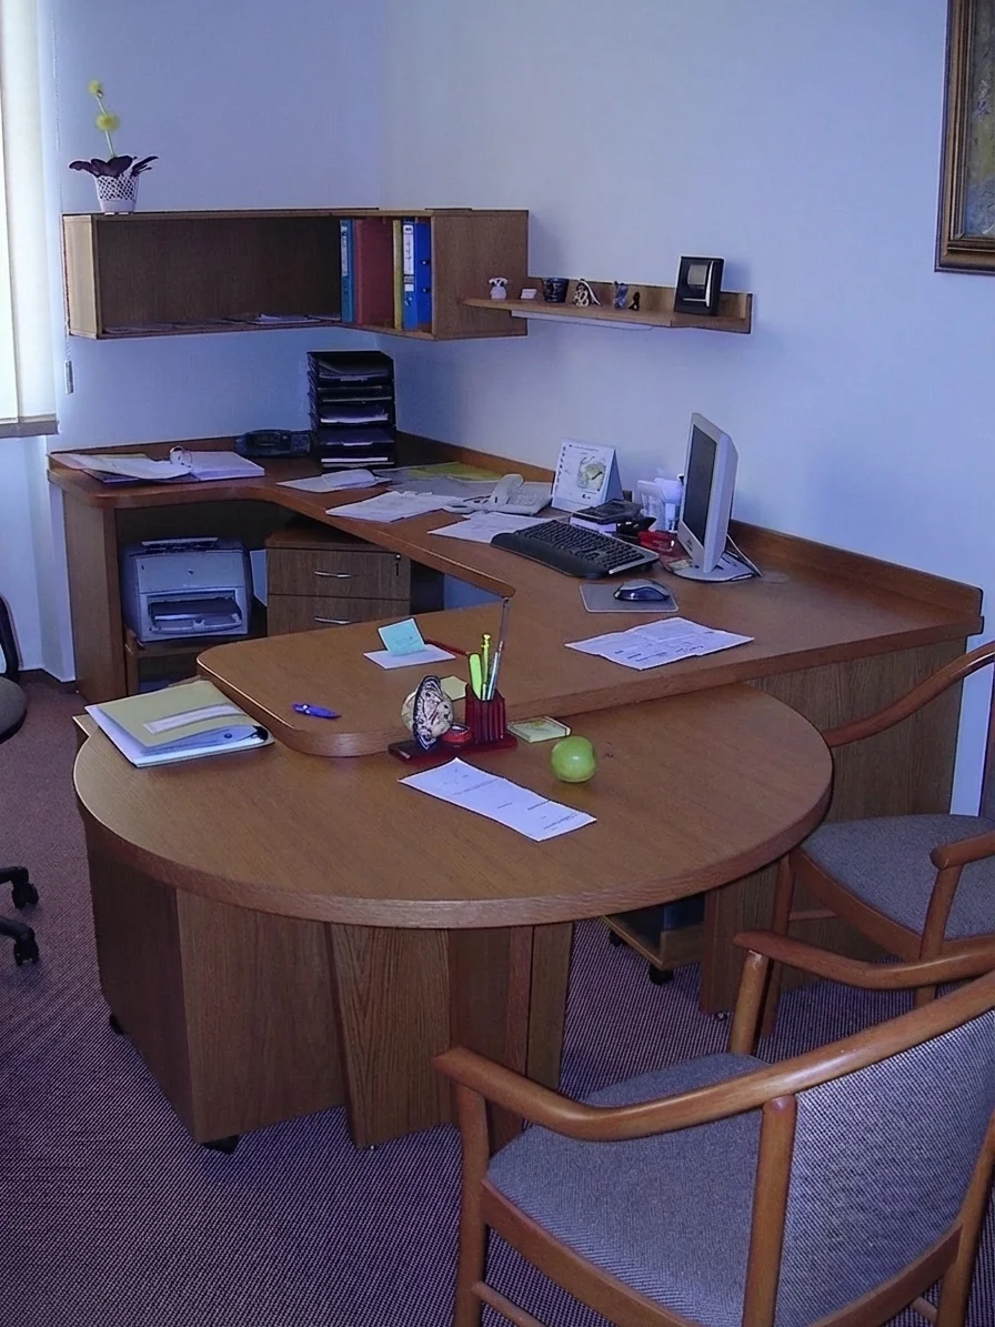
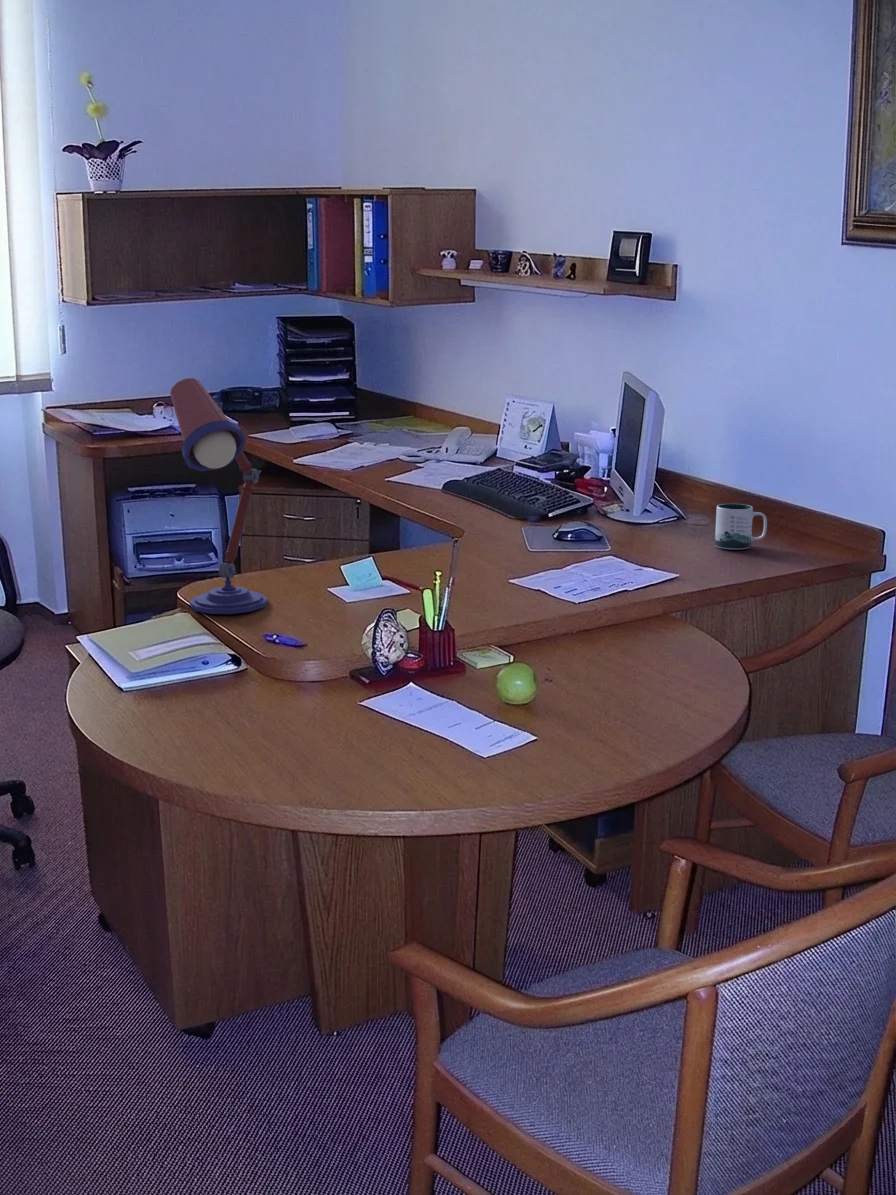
+ mug [714,503,768,550]
+ desk lamp [169,377,269,615]
